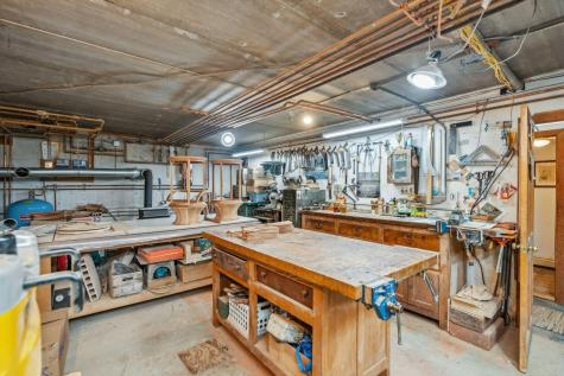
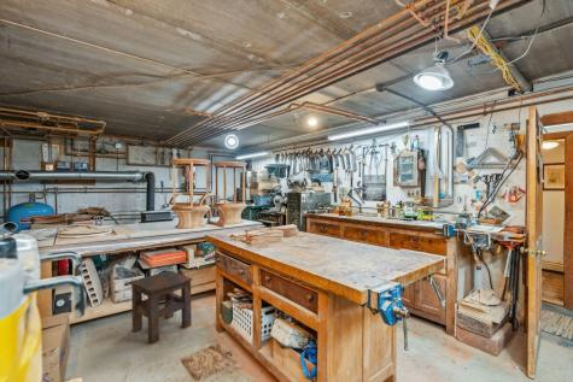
+ side table [129,270,193,345]
